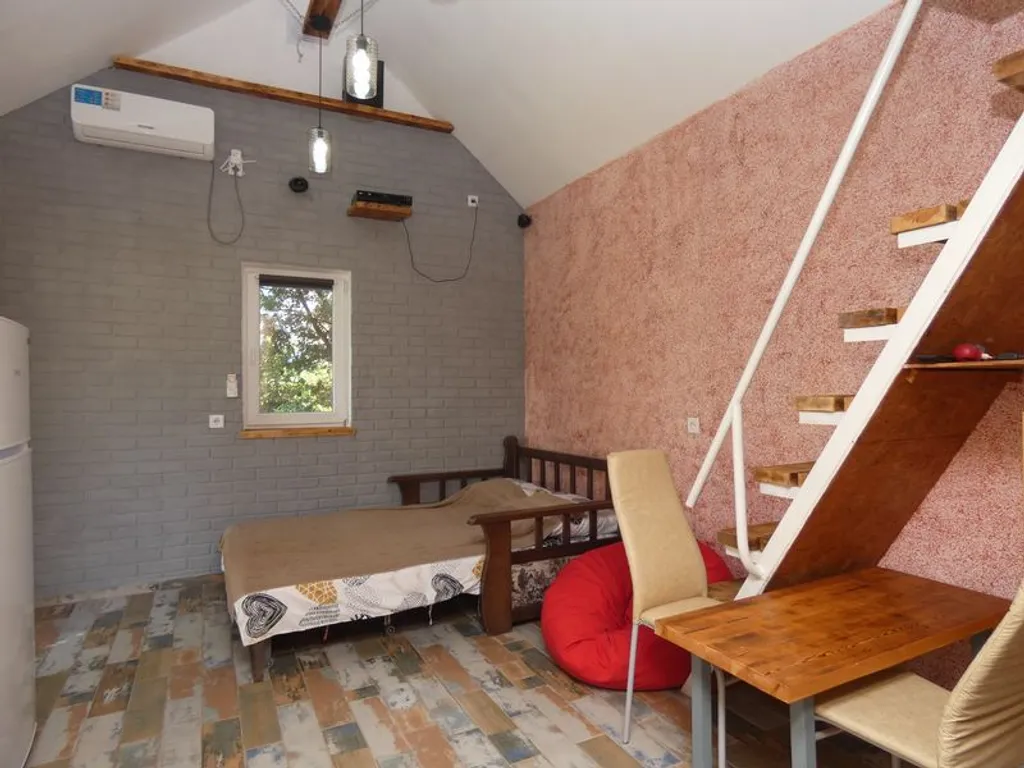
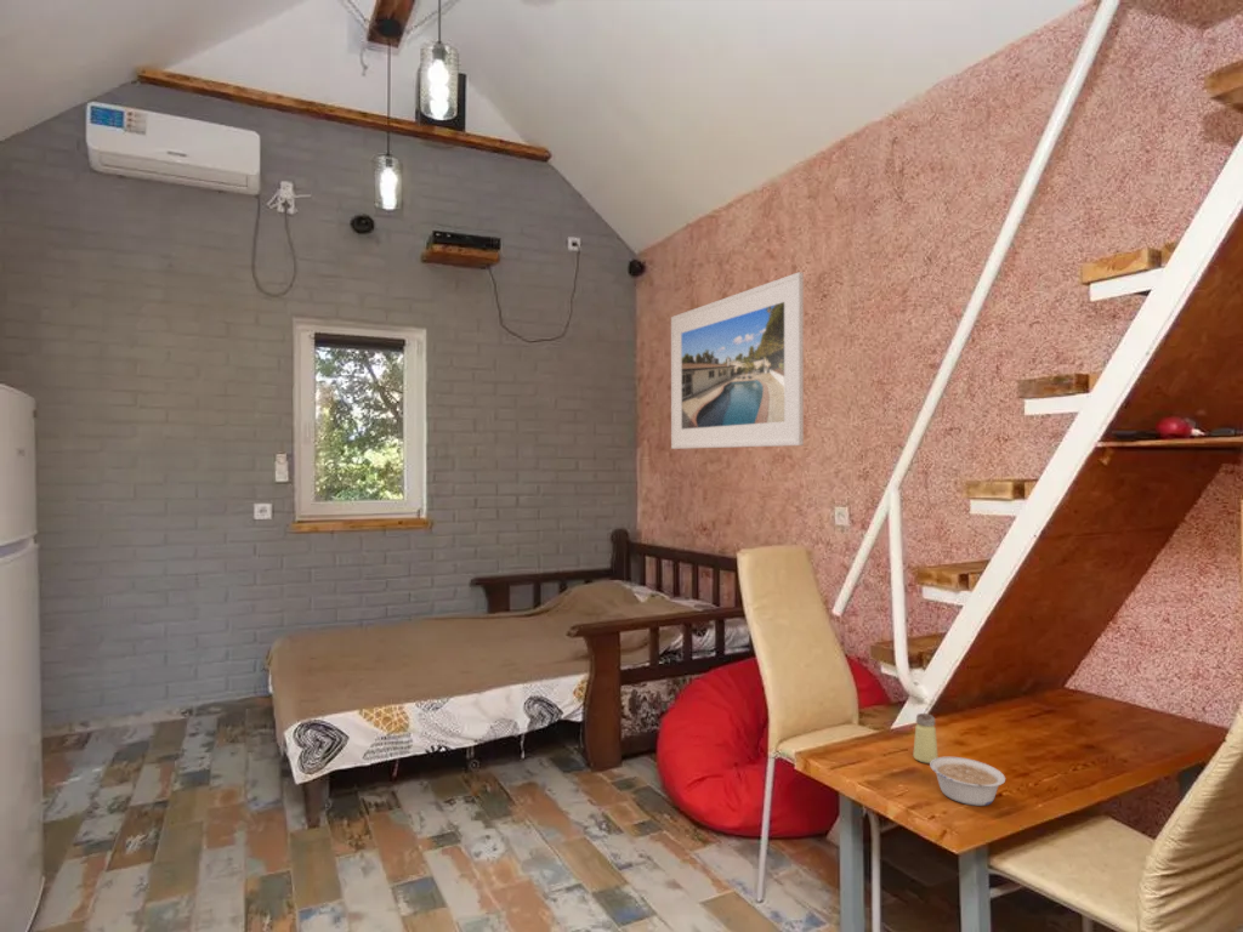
+ saltshaker [912,712,940,765]
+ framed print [670,271,805,450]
+ legume [929,756,1006,807]
